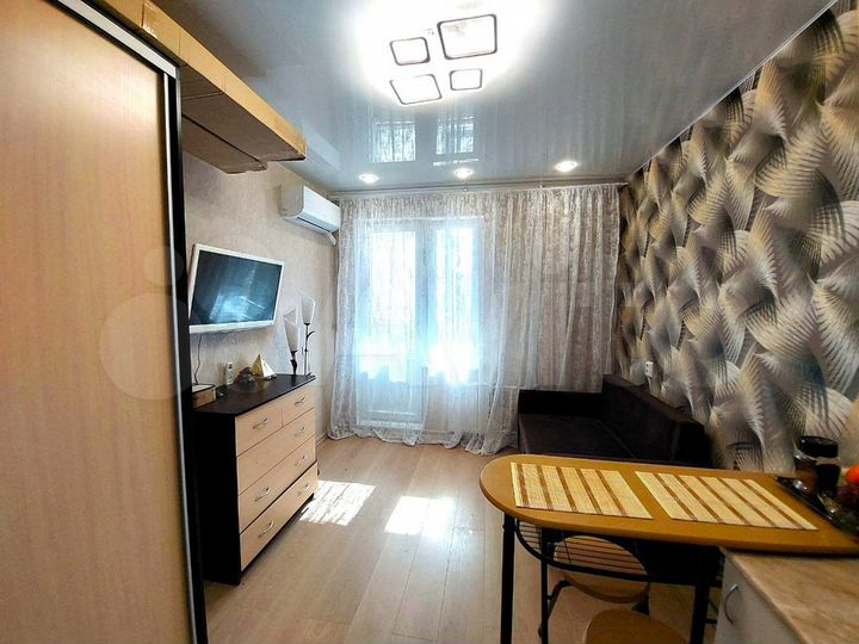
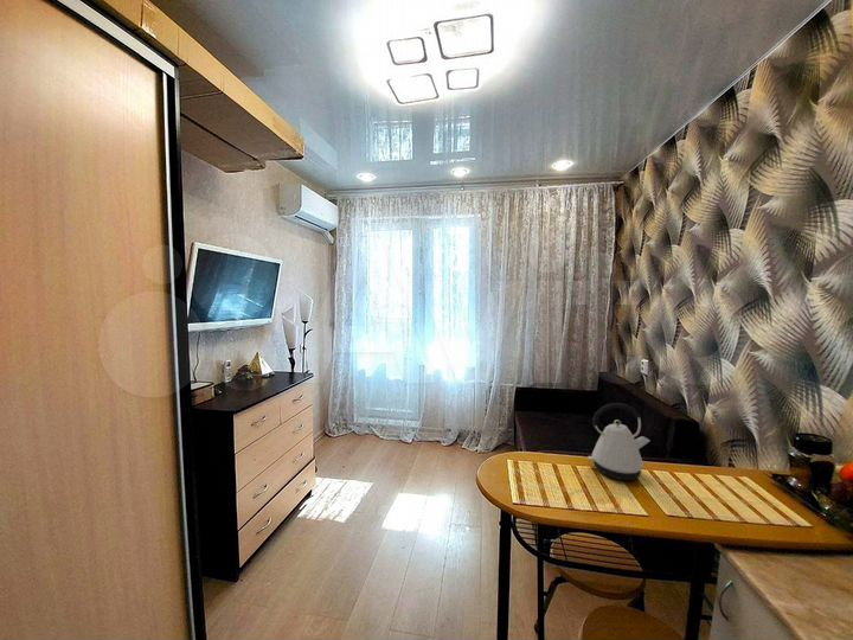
+ kettle [586,402,650,481]
